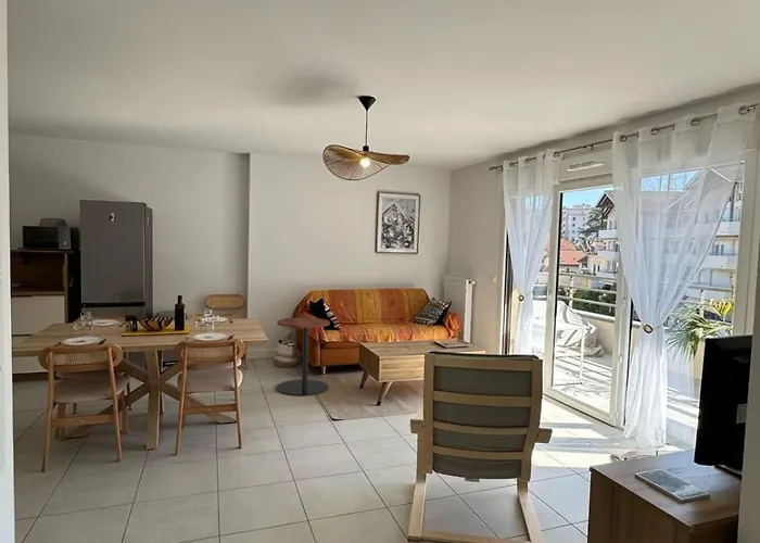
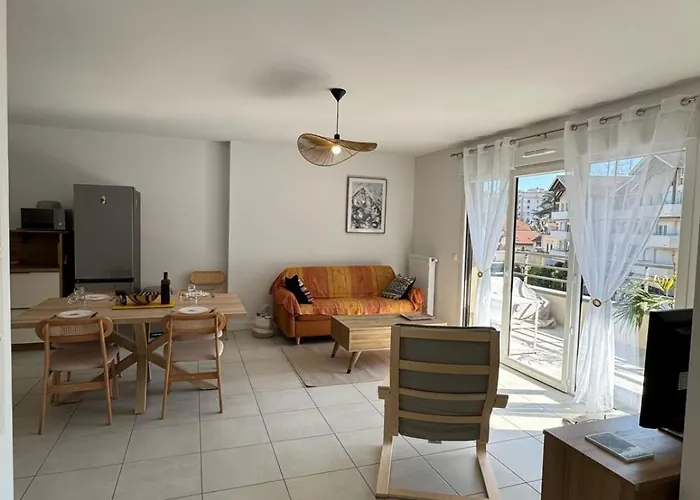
- side table [275,317,331,396]
